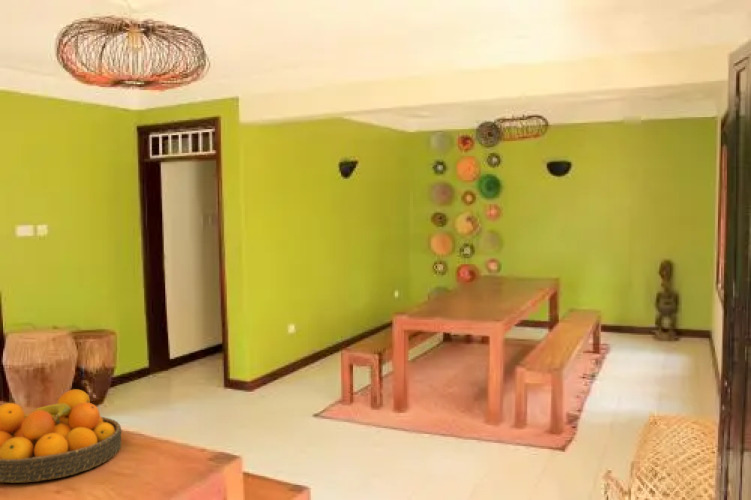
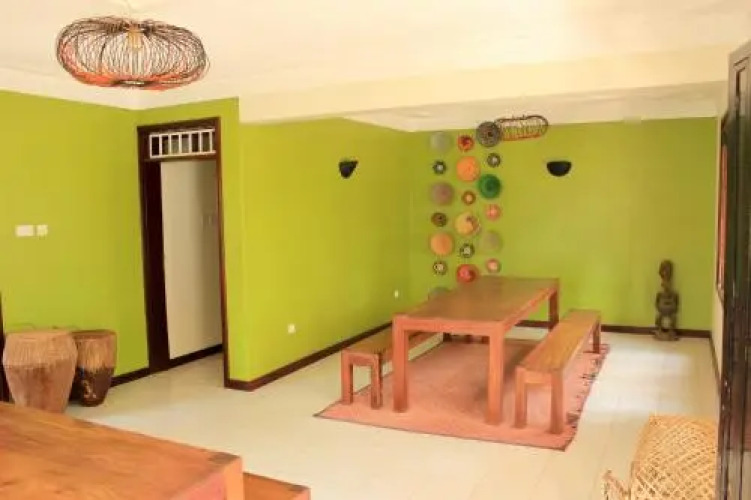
- fruit bowl [0,388,122,484]
